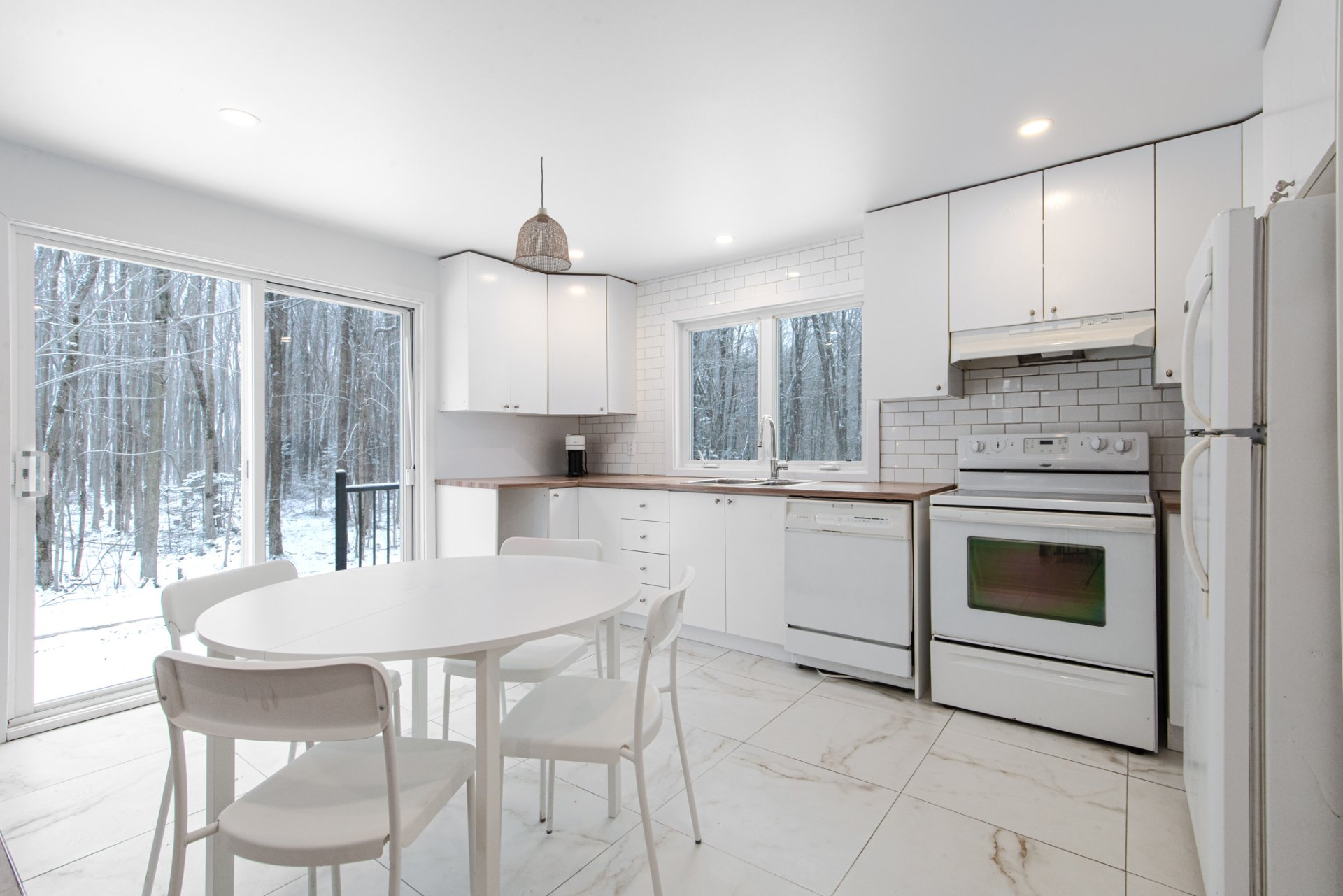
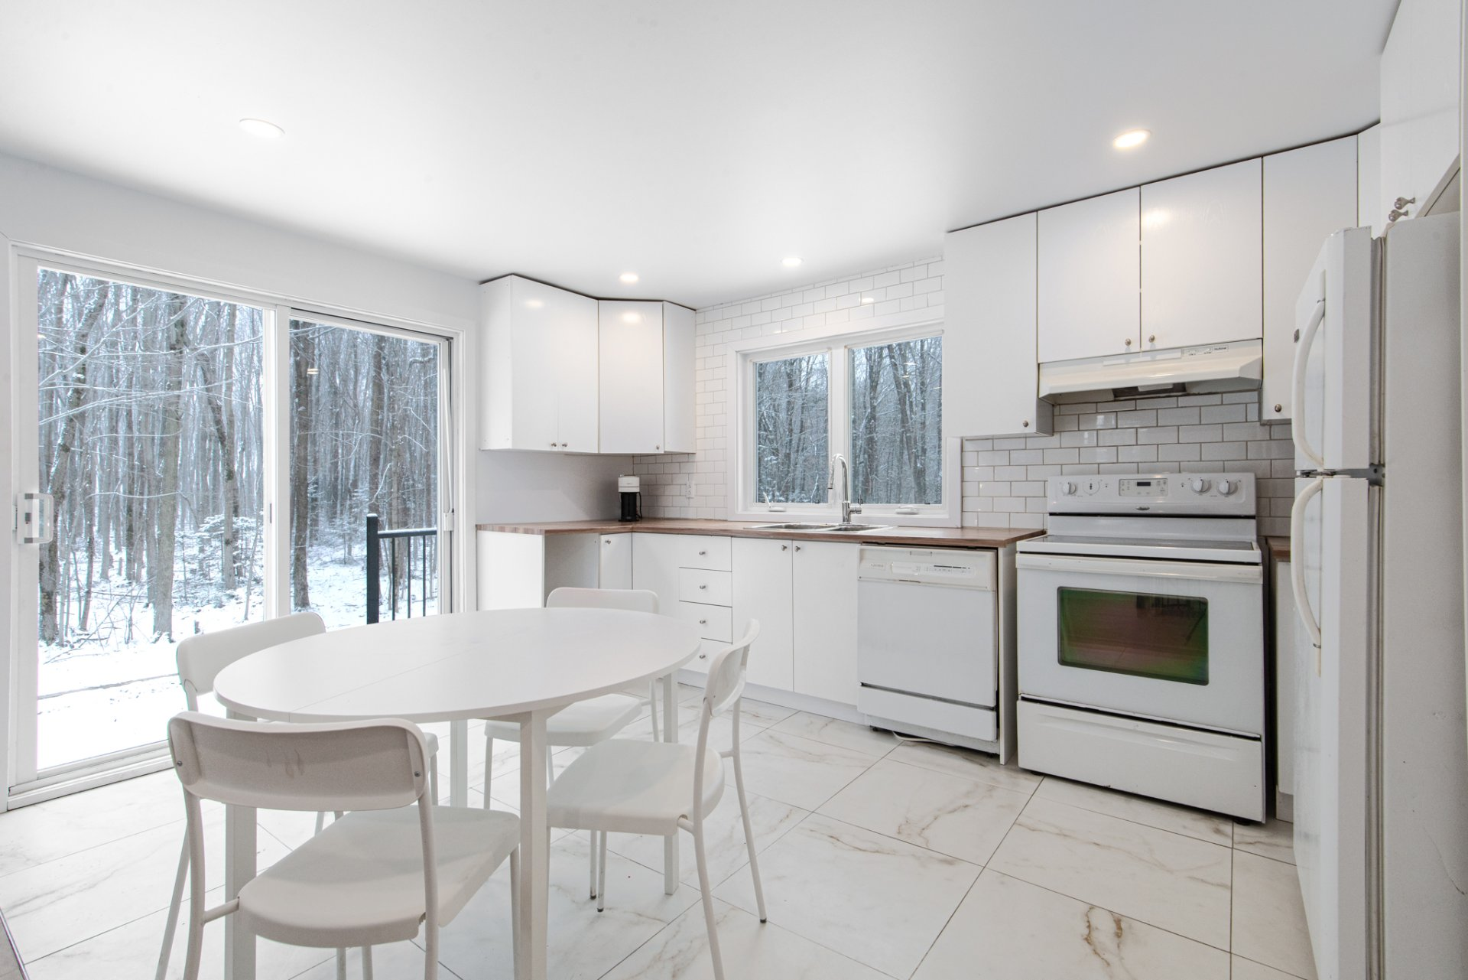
- pendant lamp [512,156,573,274]
